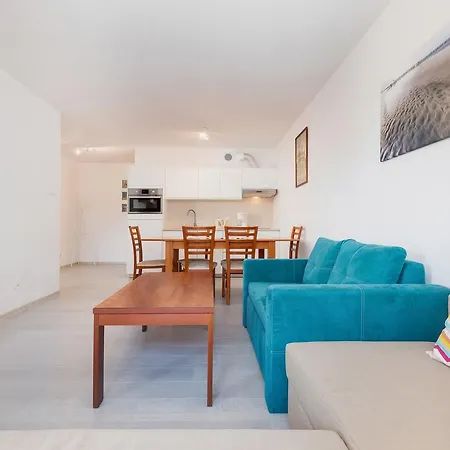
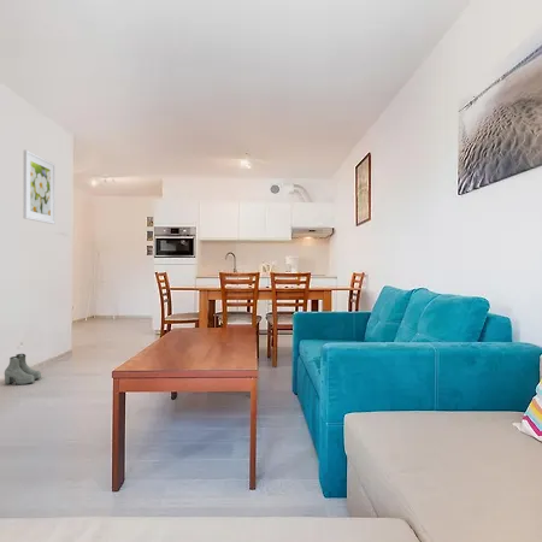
+ boots [4,353,42,385]
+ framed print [23,149,57,225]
